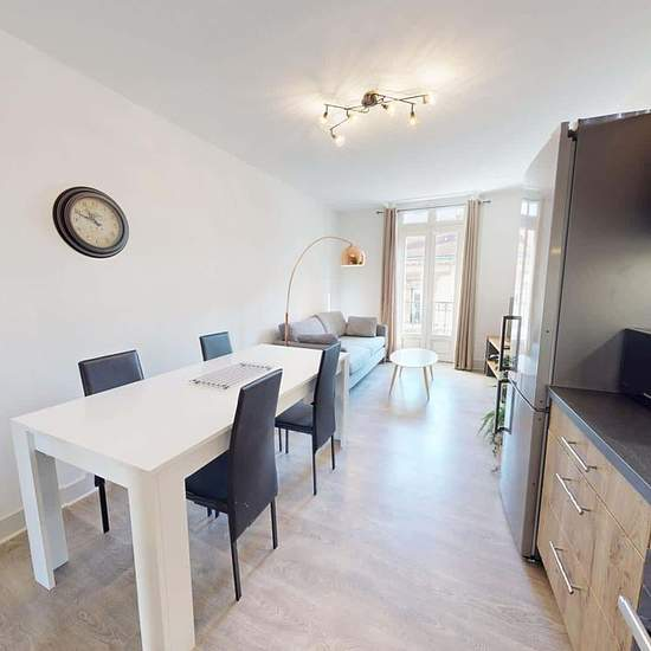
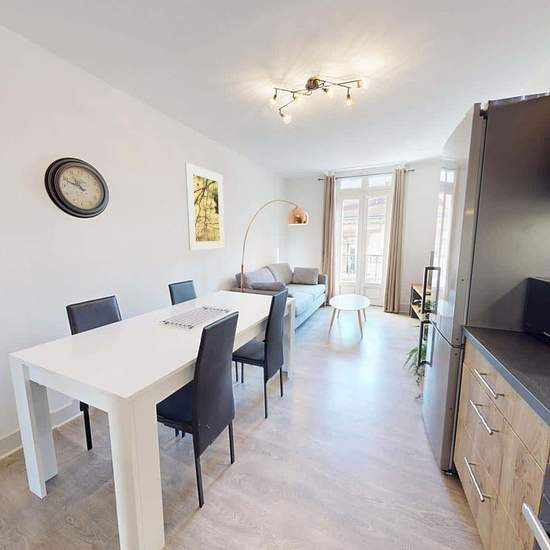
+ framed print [184,162,226,252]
